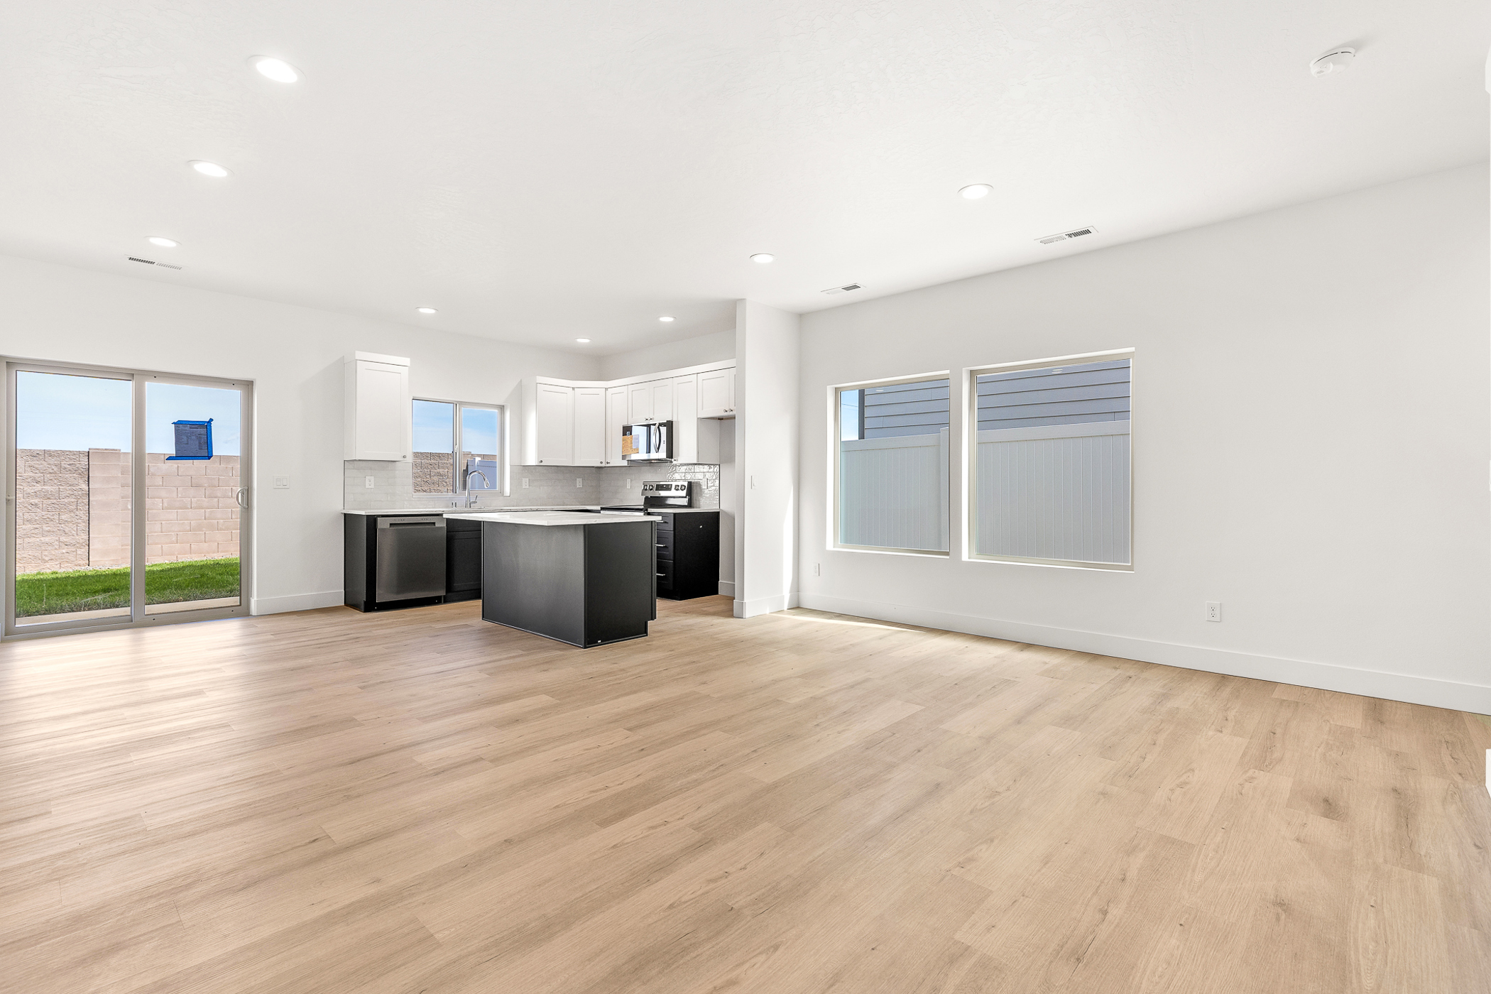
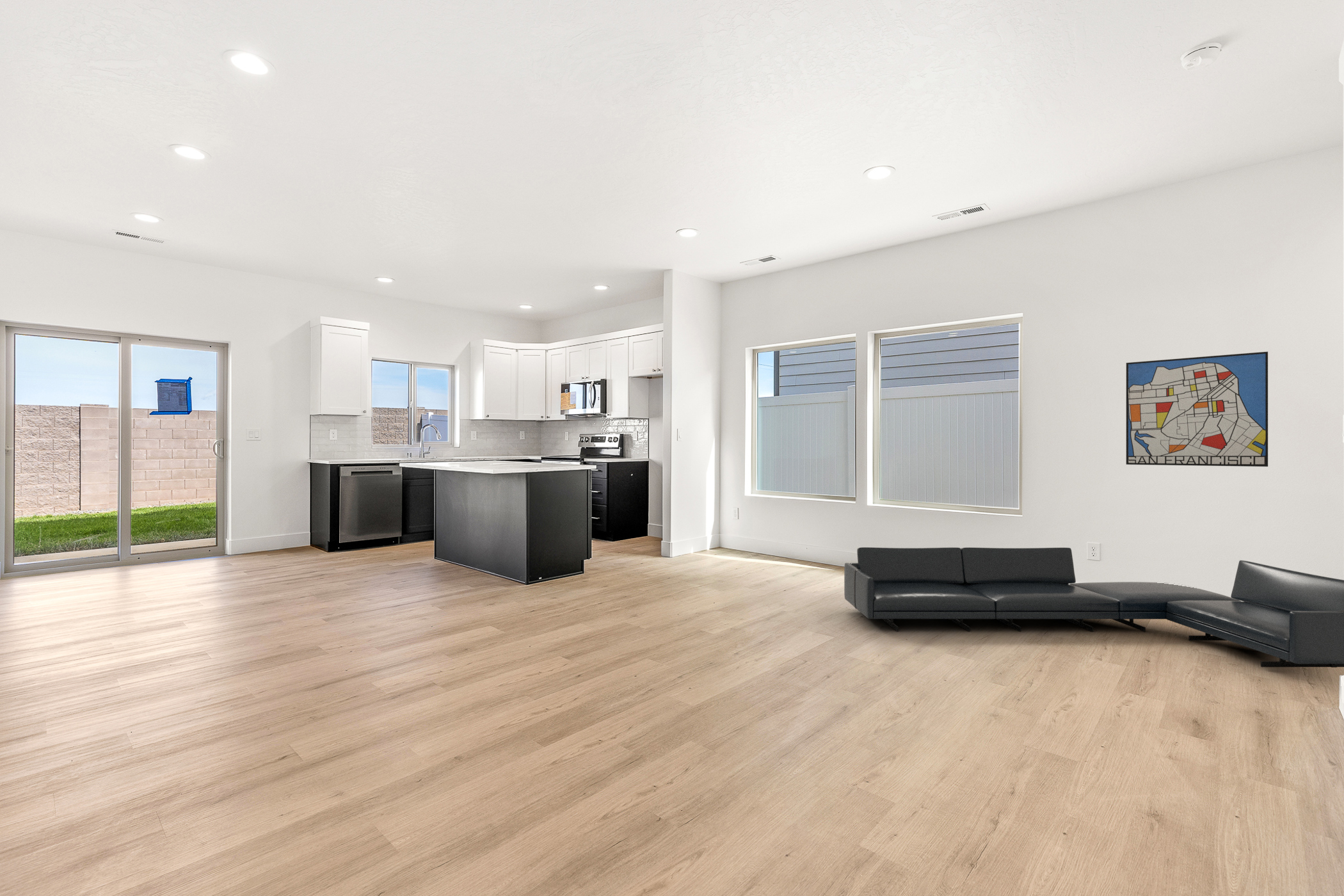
+ wall art [1126,351,1268,467]
+ sofa [844,547,1344,668]
